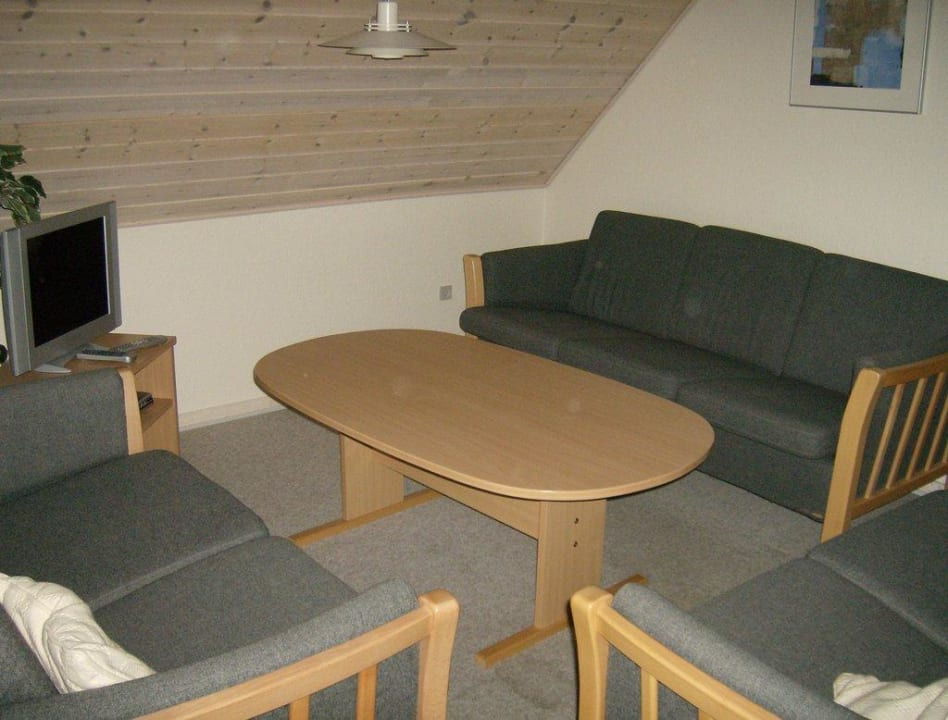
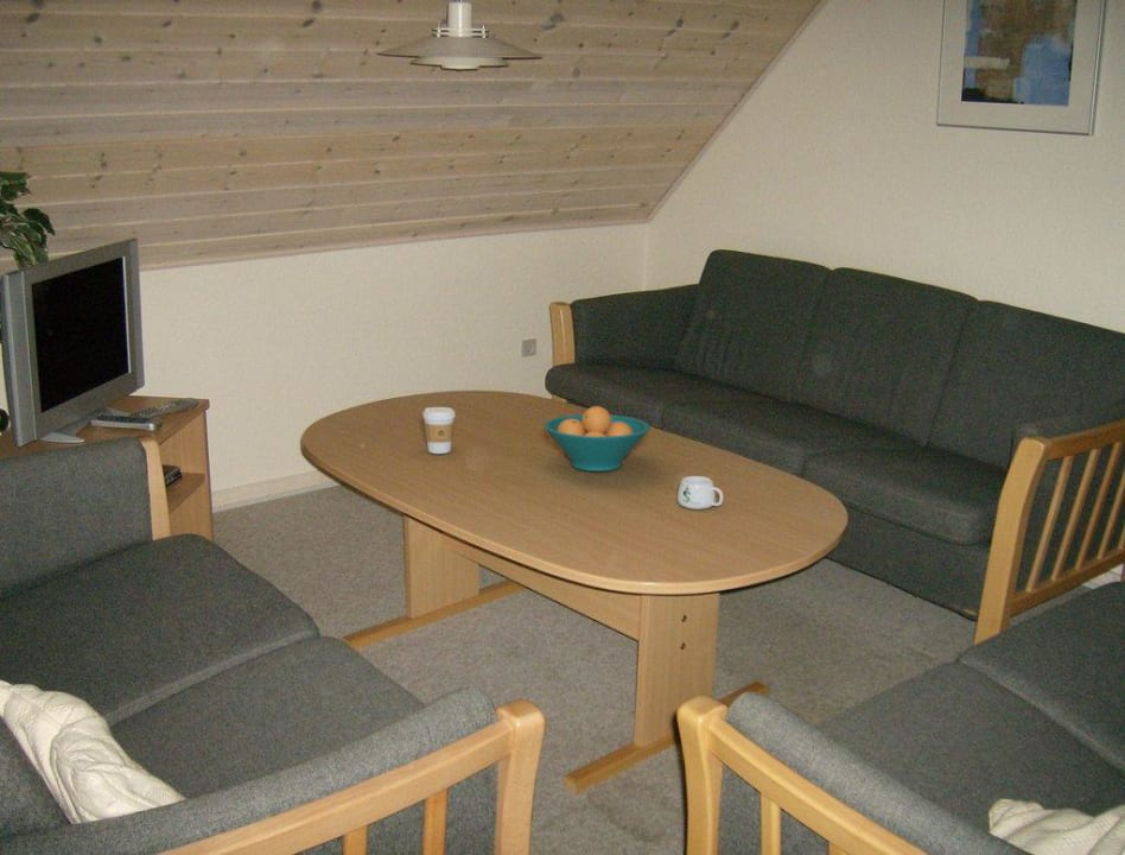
+ fruit bowl [542,405,652,473]
+ coffee cup [421,406,457,455]
+ mug [676,475,724,511]
